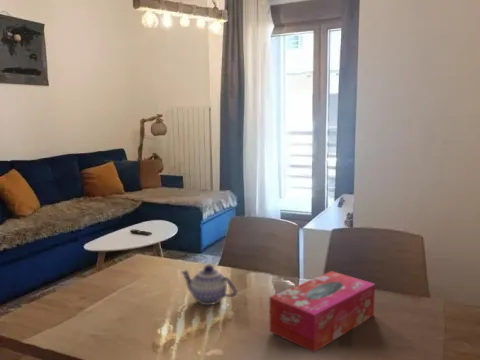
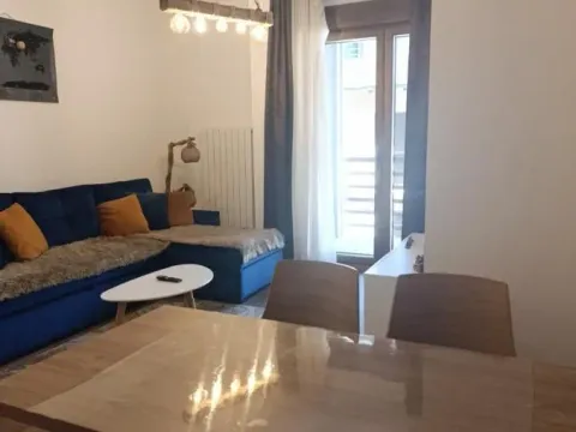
- teapot [179,264,239,306]
- tissue box [269,270,376,353]
